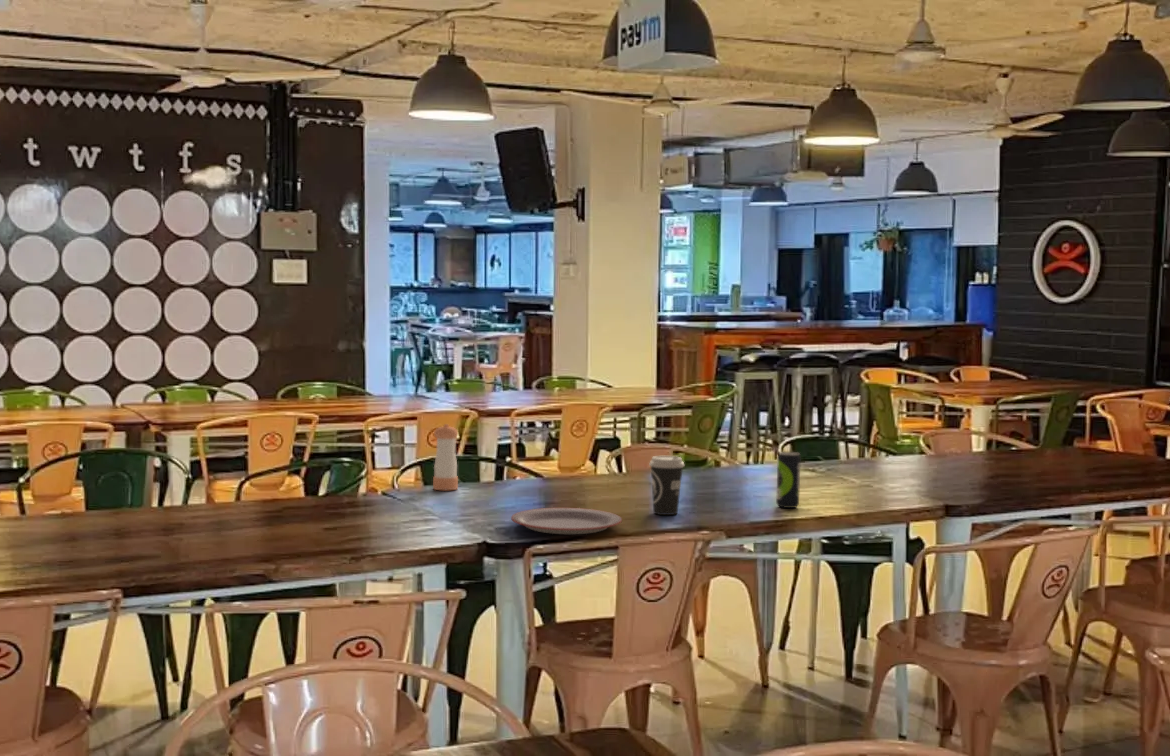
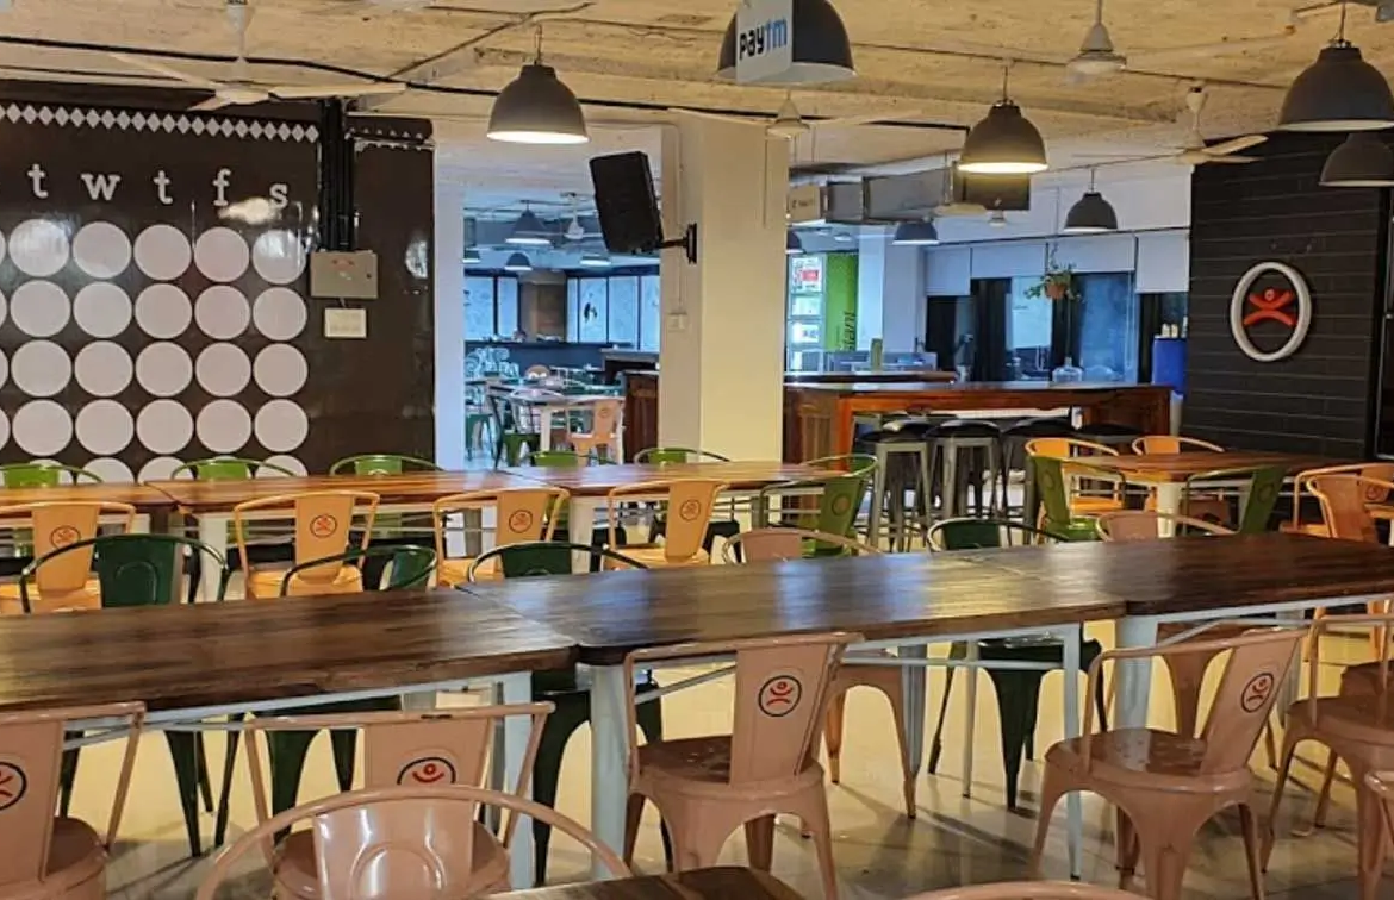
- pepper shaker [432,423,459,491]
- plate [510,507,623,535]
- beverage can [775,451,801,509]
- coffee cup [648,455,685,516]
